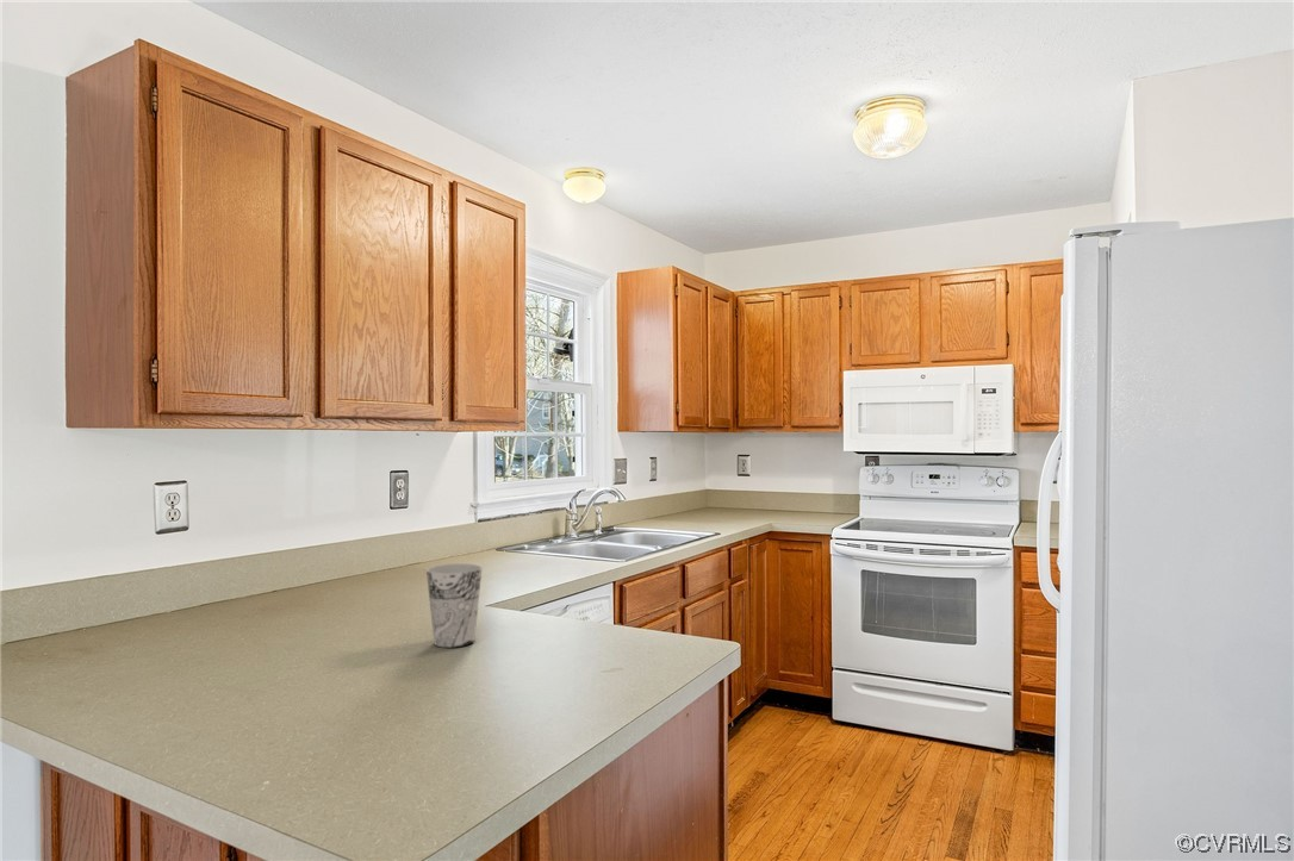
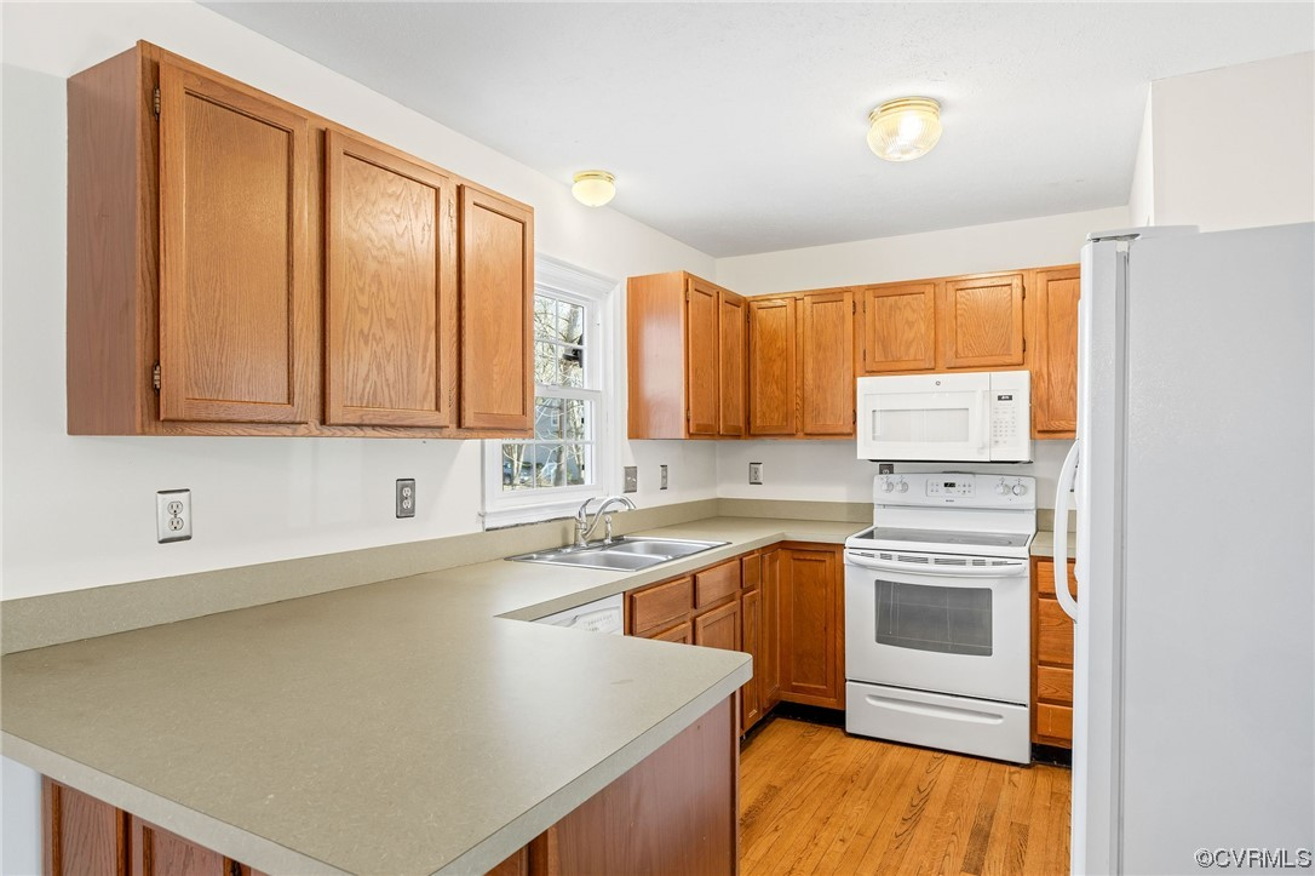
- cup [425,562,484,649]
